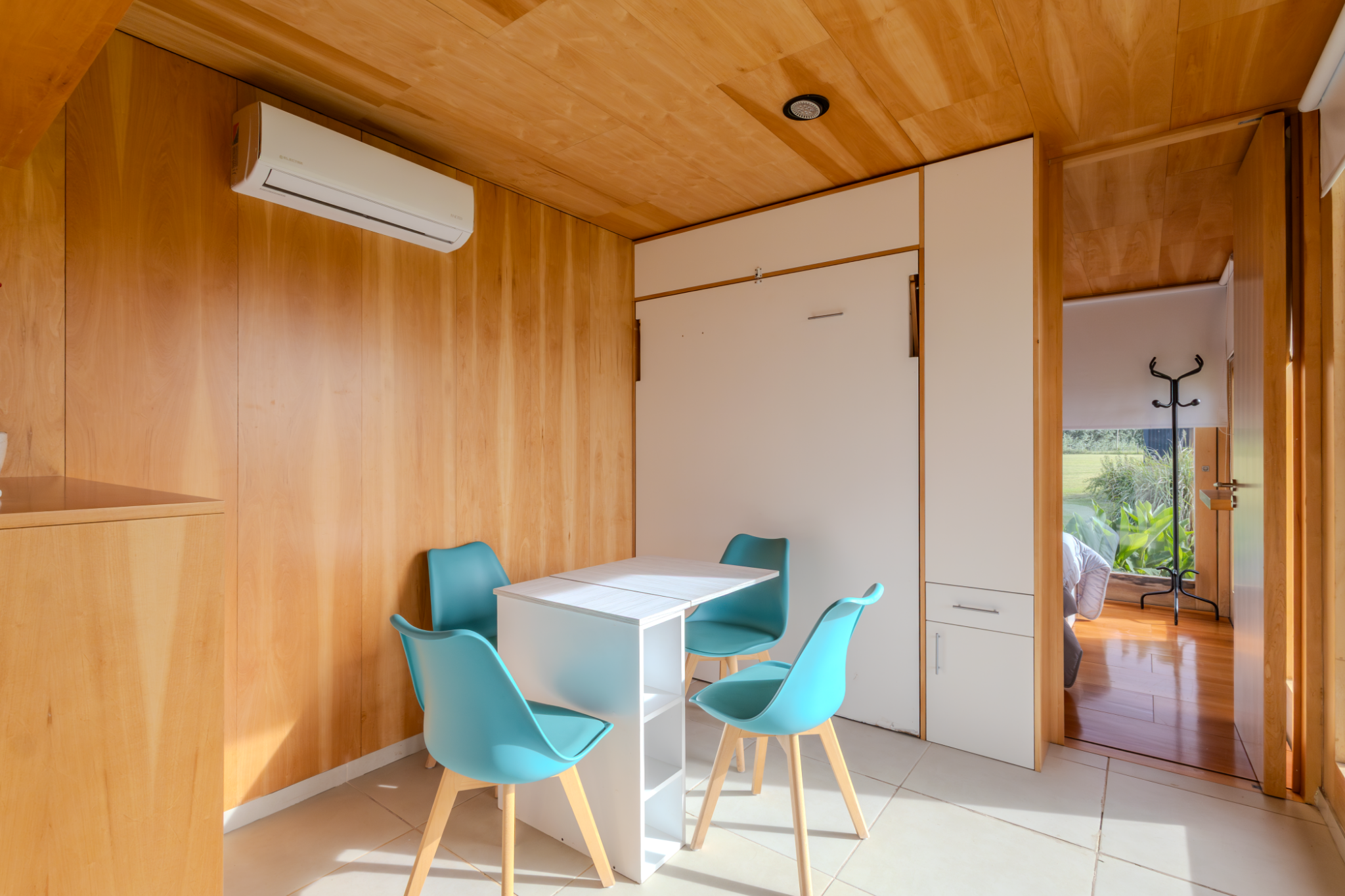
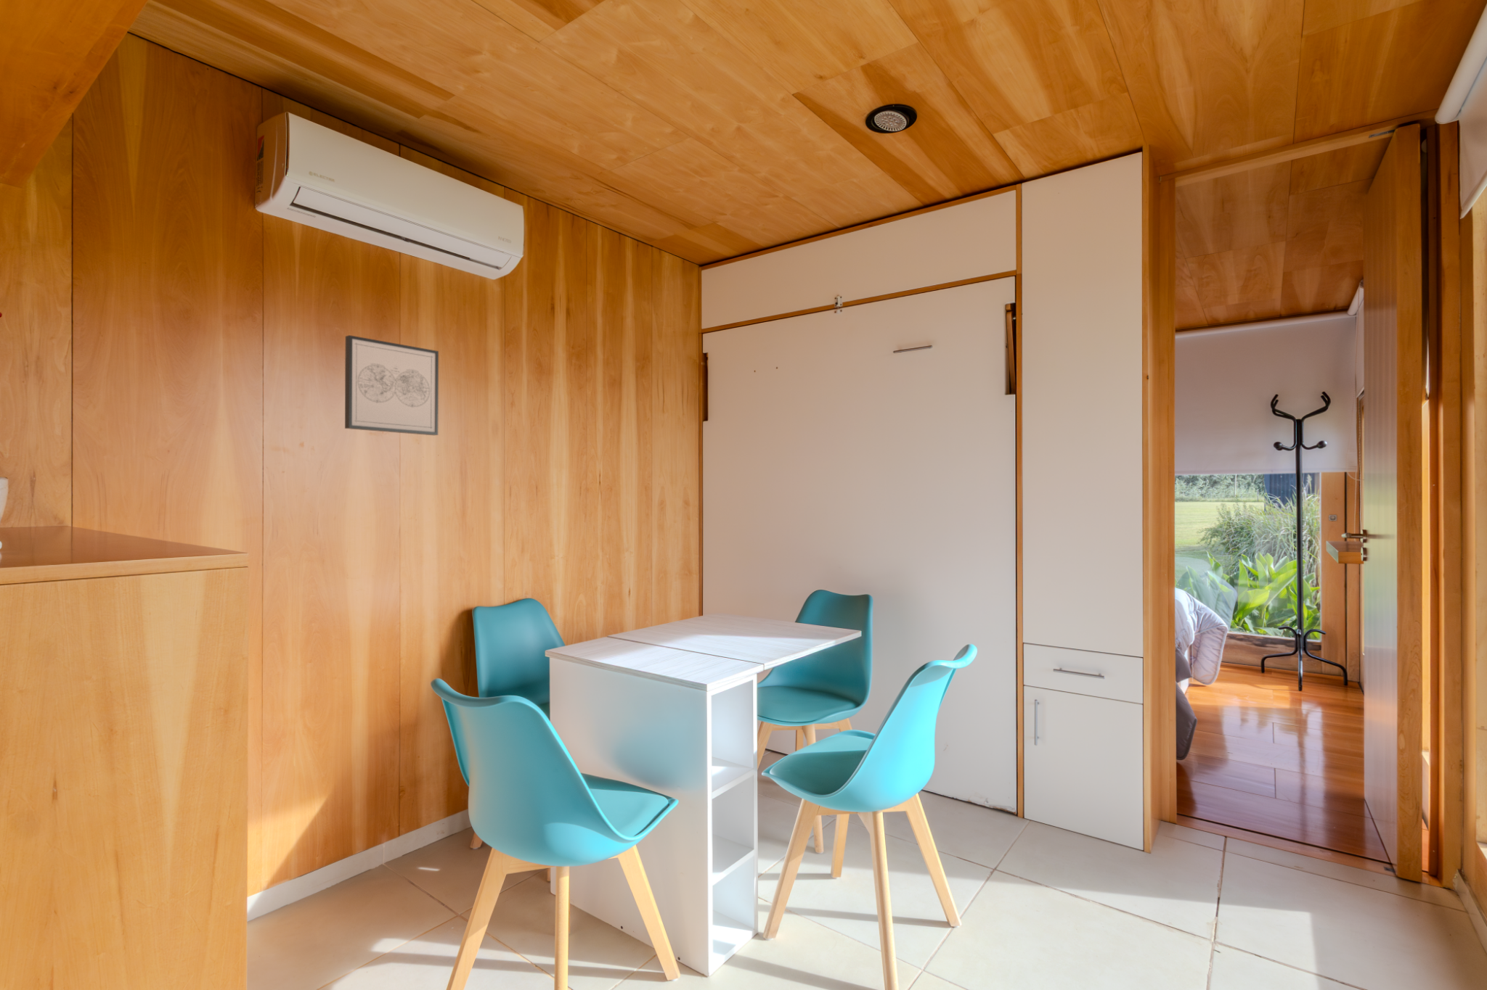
+ wall art [344,335,439,436]
